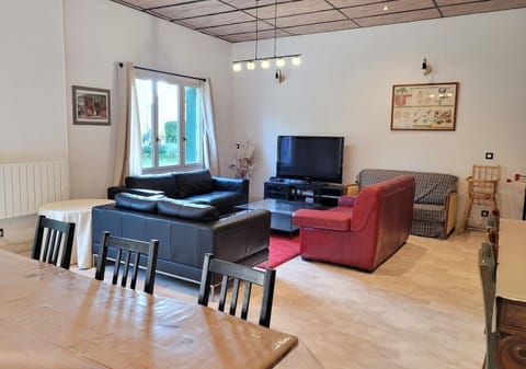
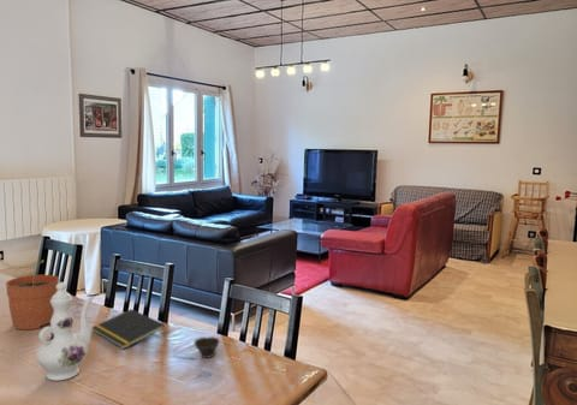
+ cup [192,336,221,359]
+ notepad [90,308,166,350]
+ chinaware [35,281,96,382]
+ plant pot [5,260,60,330]
